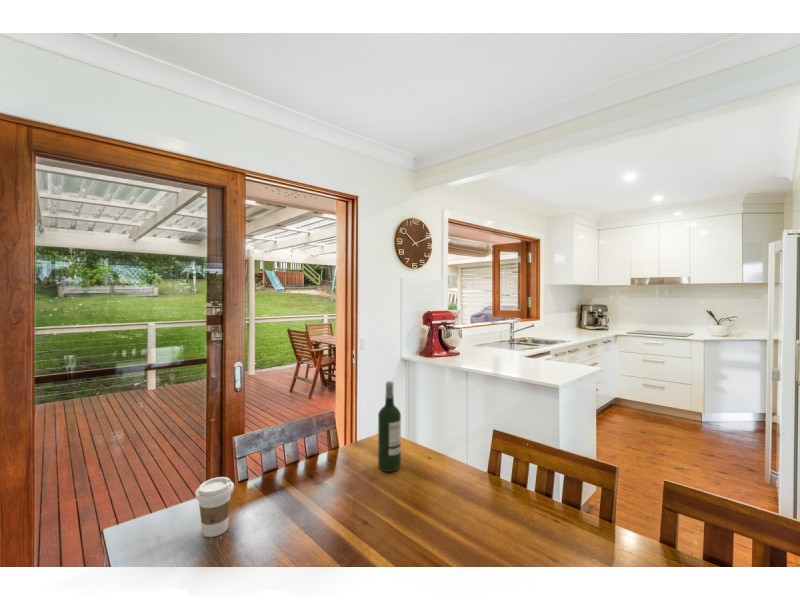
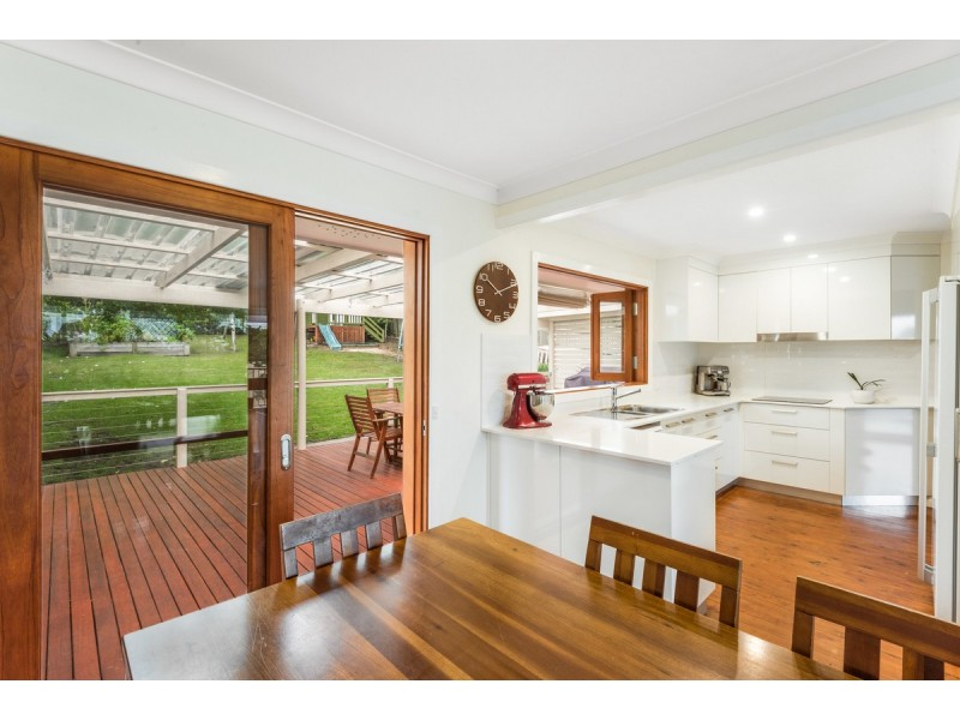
- coffee cup [194,476,235,538]
- wine bottle [377,380,402,473]
